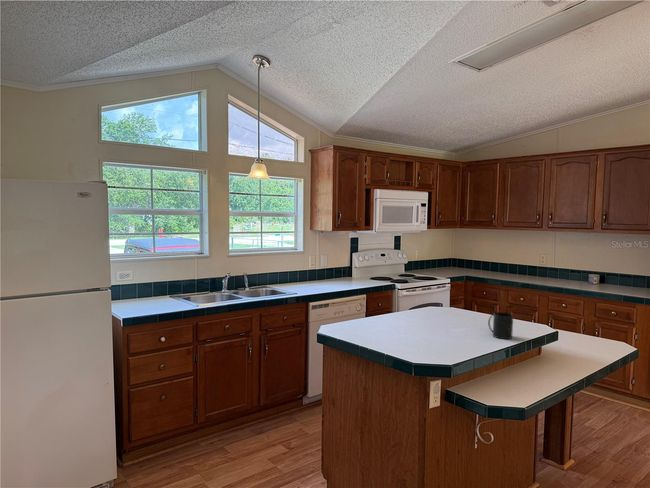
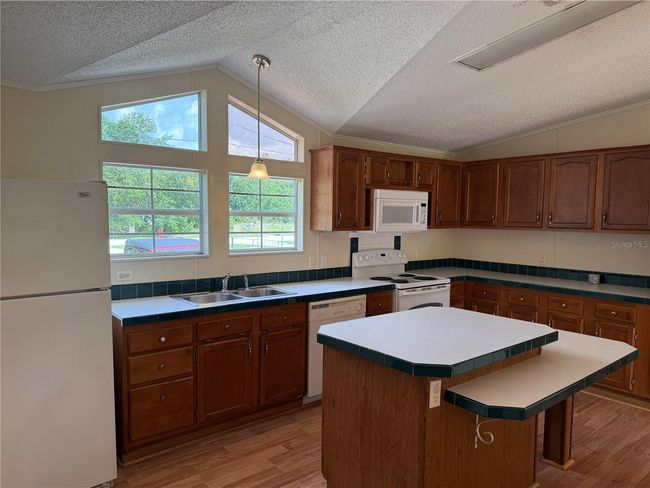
- mug [487,311,514,340]
